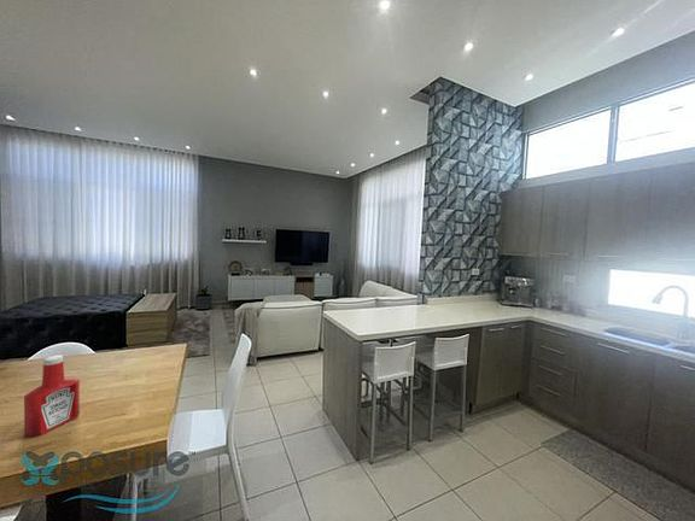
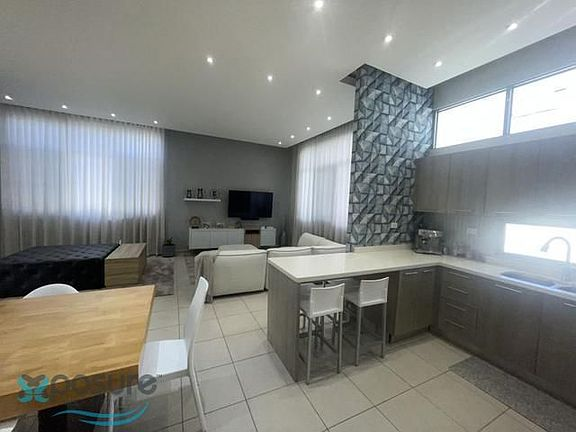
- soap bottle [23,355,81,438]
